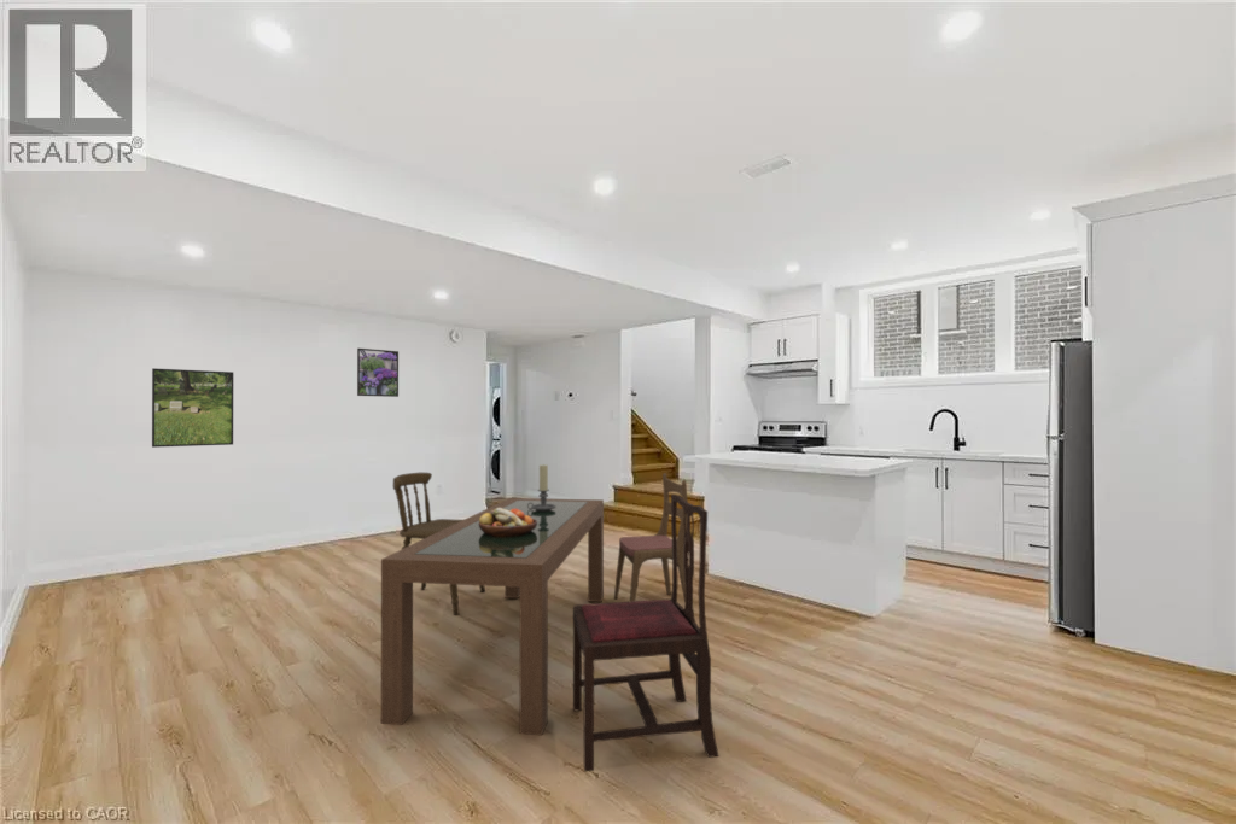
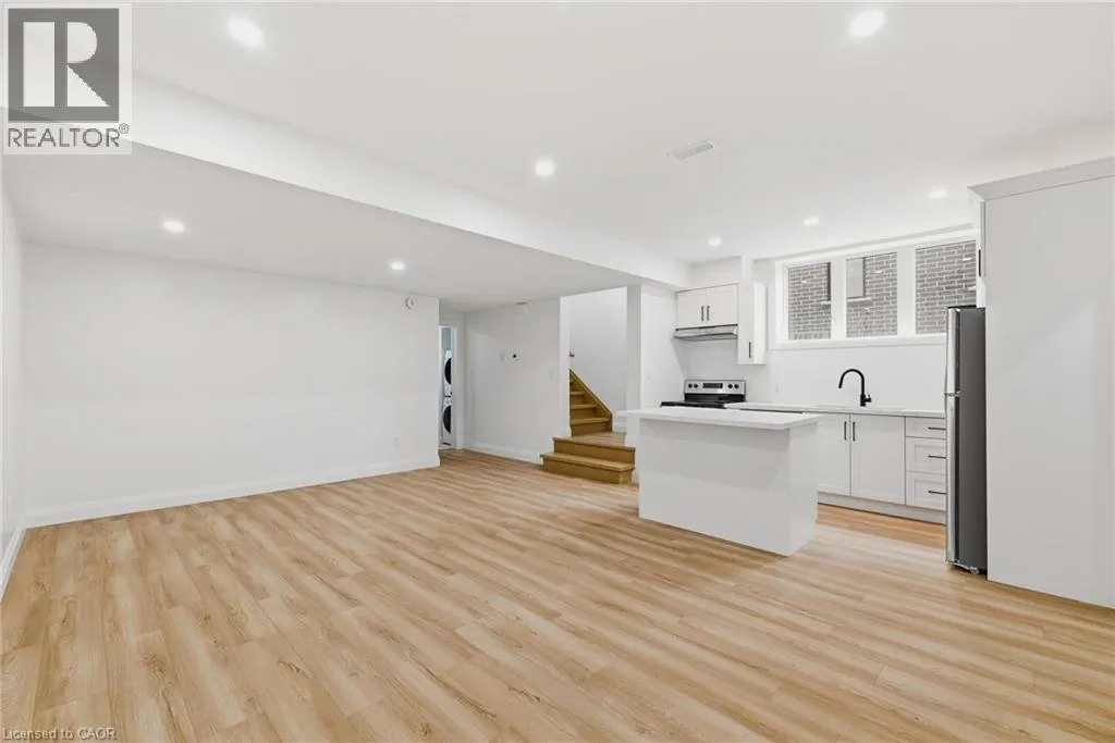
- dining table [380,497,605,736]
- dining chair [392,472,486,616]
- candle holder [527,464,556,512]
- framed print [151,367,234,449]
- dining chair [572,493,721,773]
- dining chair [613,472,689,603]
- fruit bowl [479,508,537,537]
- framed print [356,347,400,398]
